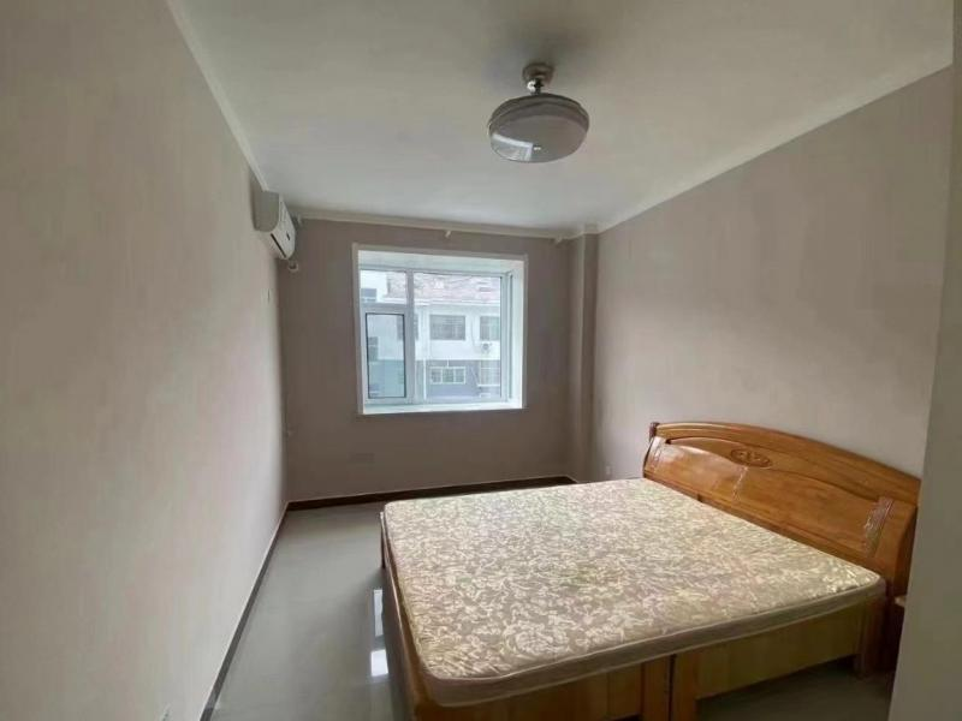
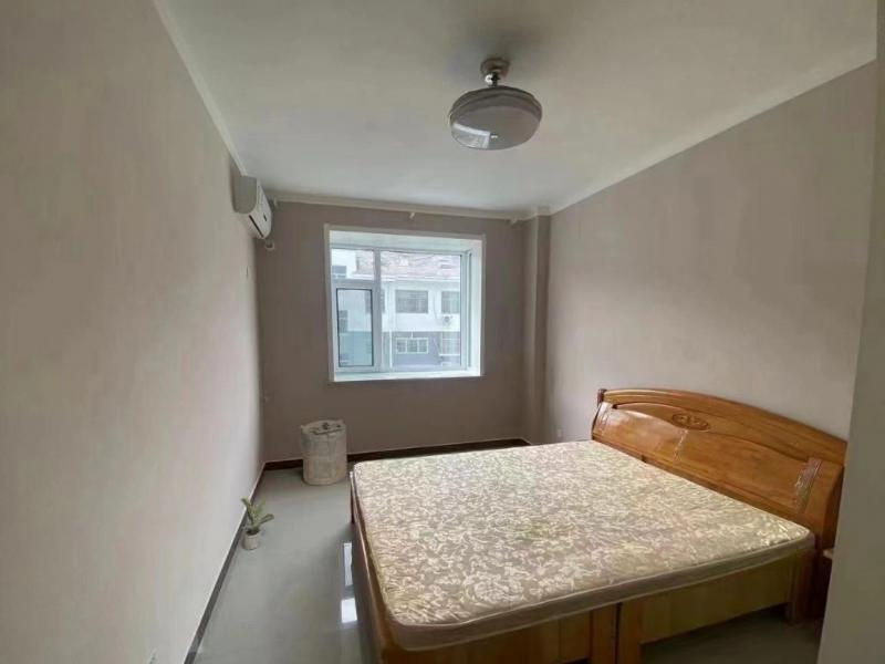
+ laundry hamper [298,418,348,487]
+ potted plant [239,496,277,551]
